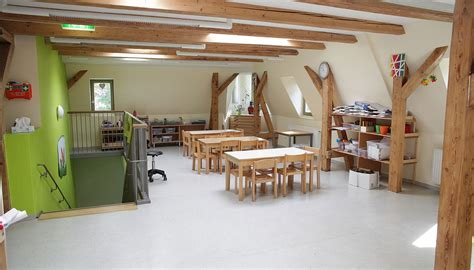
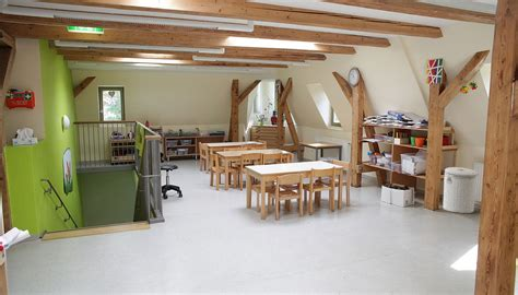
+ can [443,166,479,214]
